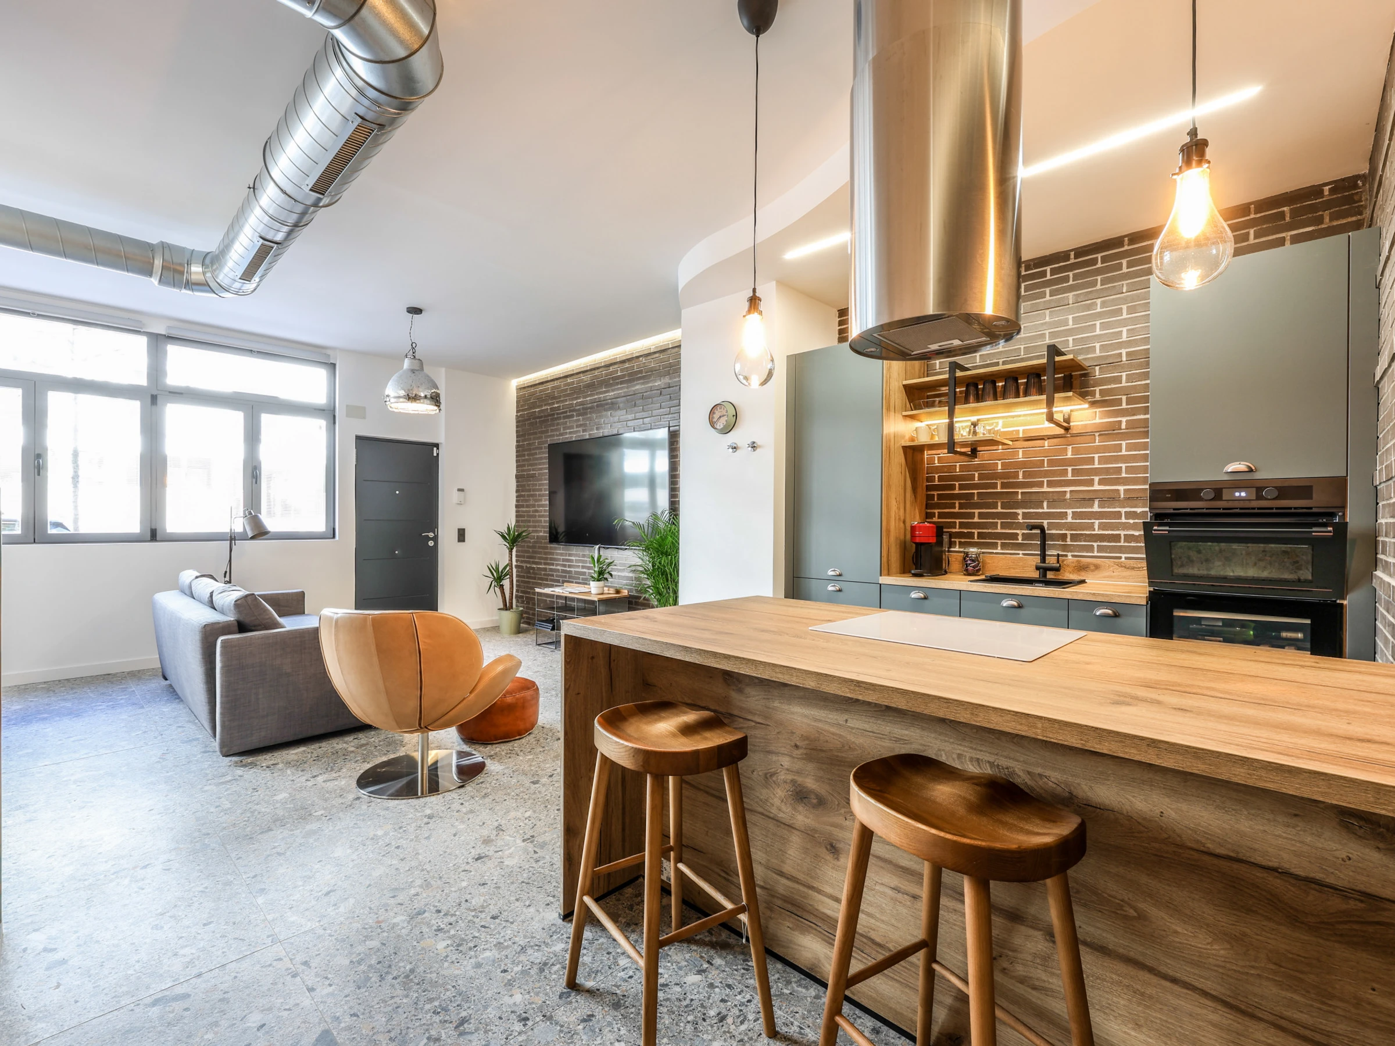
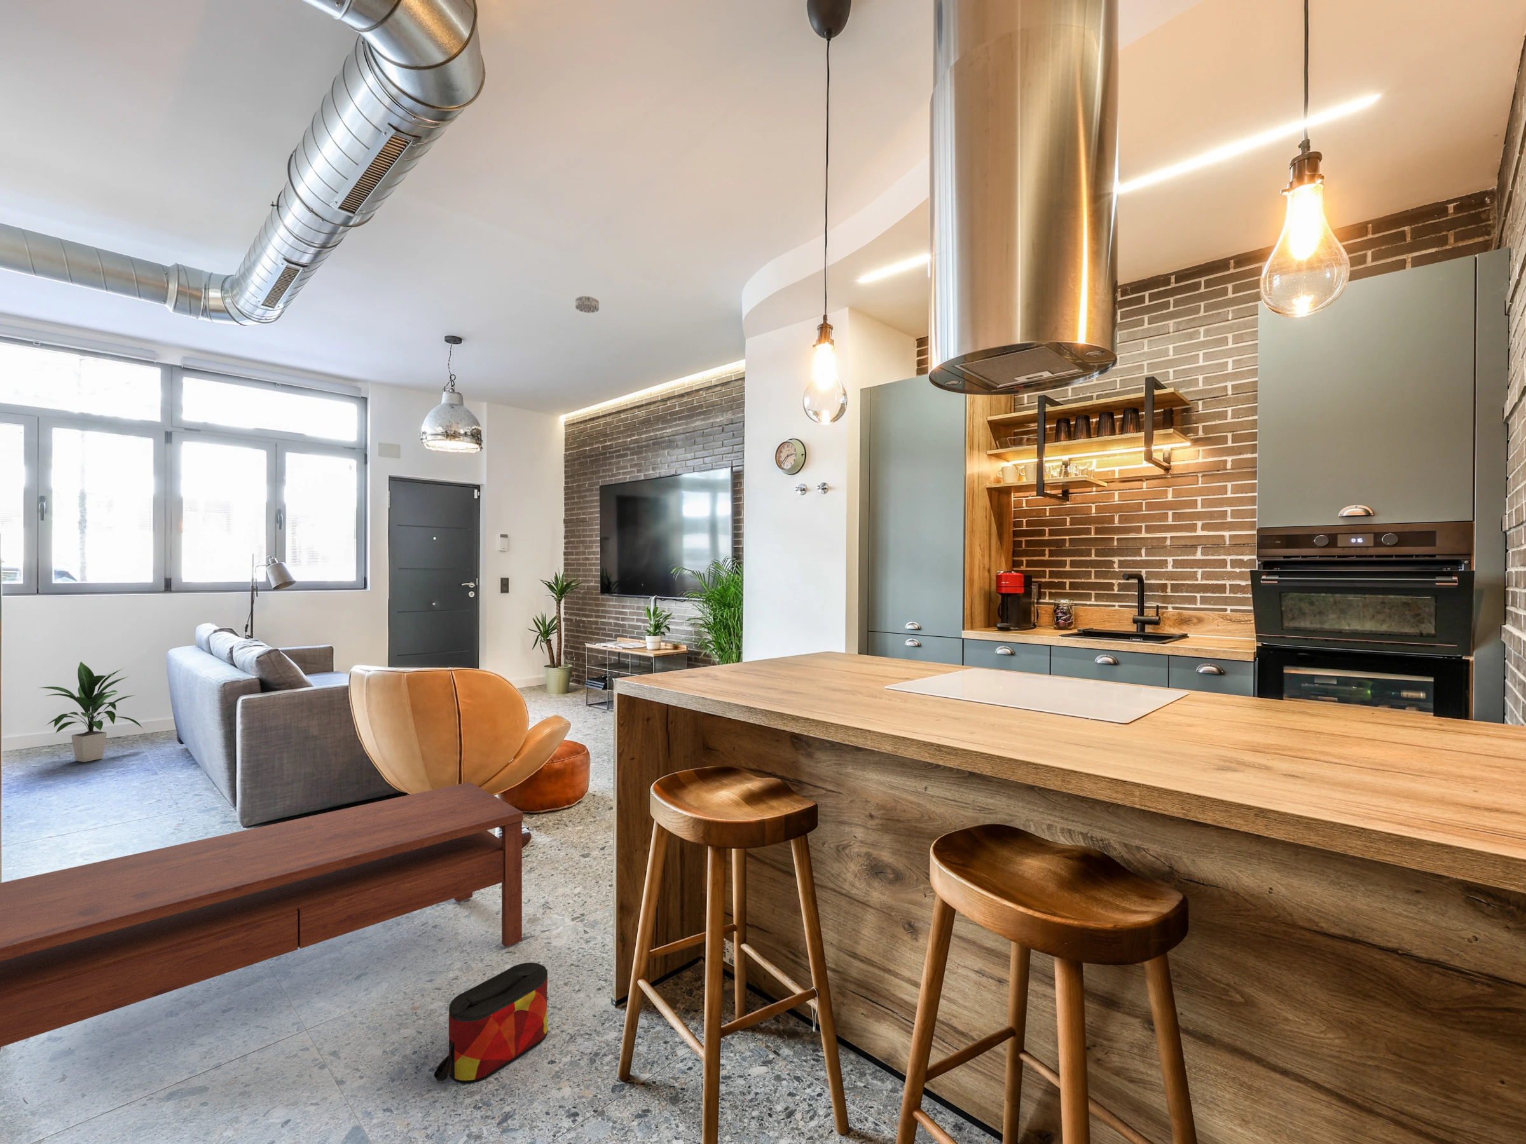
+ bag [434,963,548,1084]
+ coffee table [0,781,524,1051]
+ smoke detector [574,296,600,314]
+ indoor plant [38,661,144,763]
